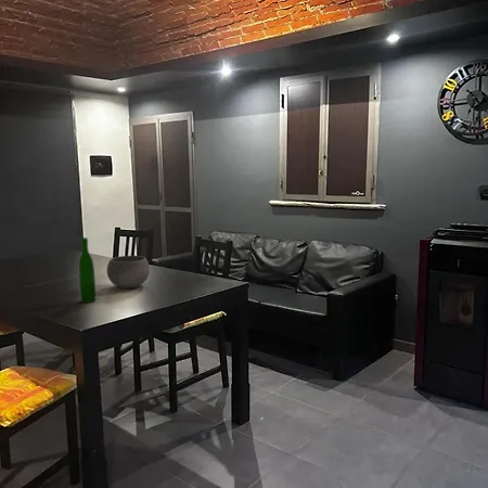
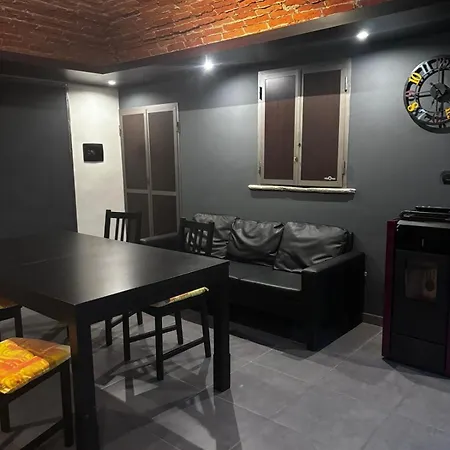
- wine bottle [77,236,97,304]
- bowl [106,255,151,290]
